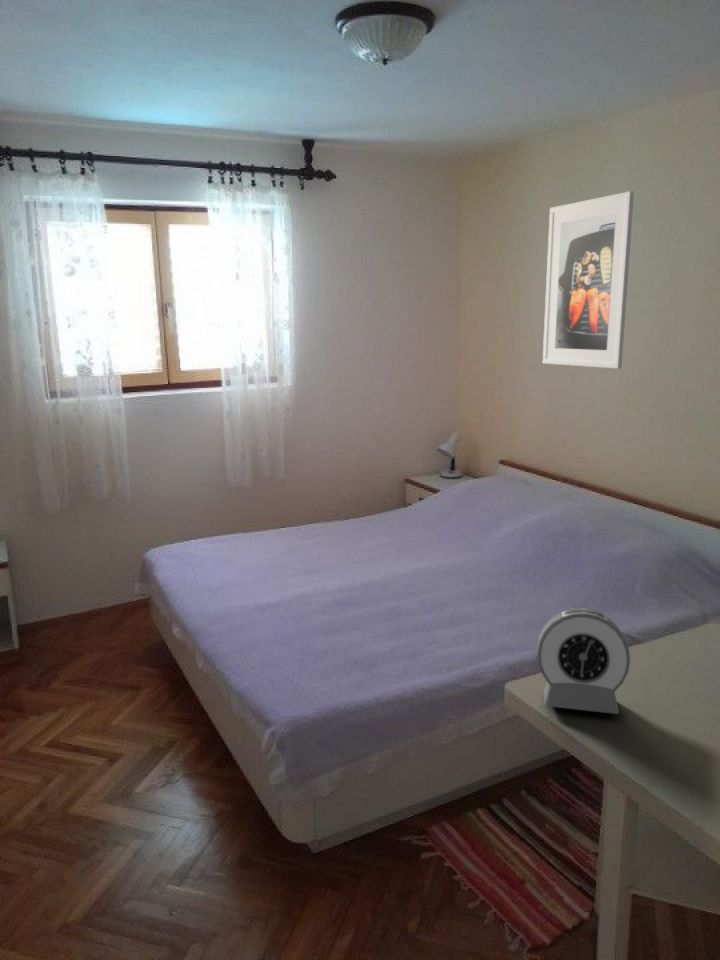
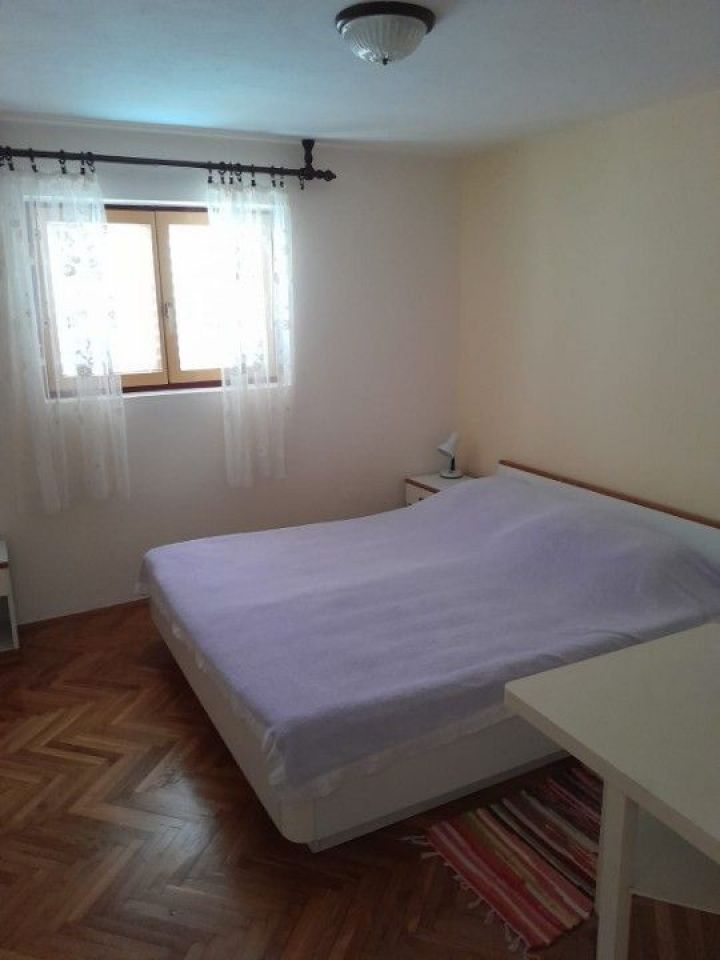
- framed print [542,190,635,370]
- alarm clock [536,607,631,715]
